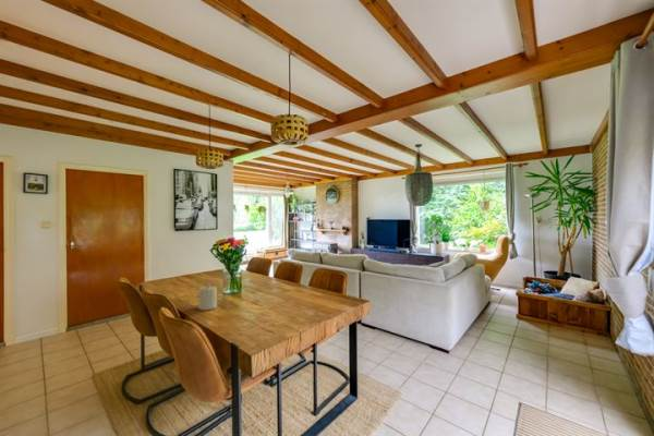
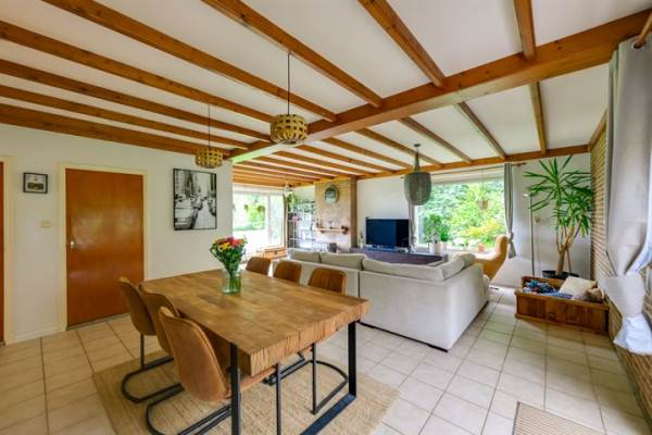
- candle [197,283,218,311]
